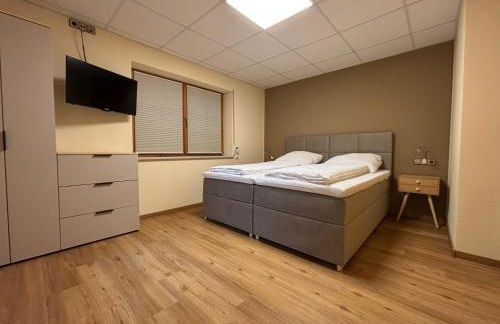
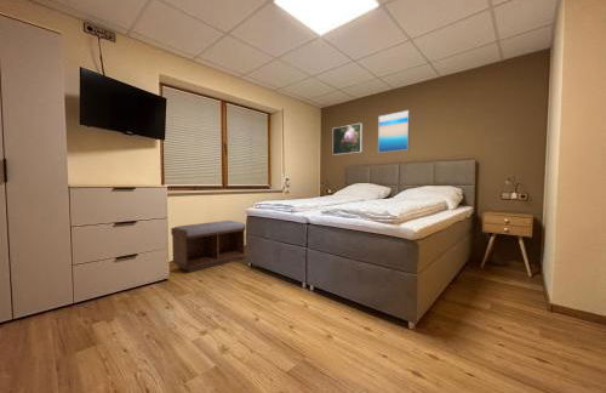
+ wall art [377,109,411,154]
+ bench [170,220,246,273]
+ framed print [332,123,364,156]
